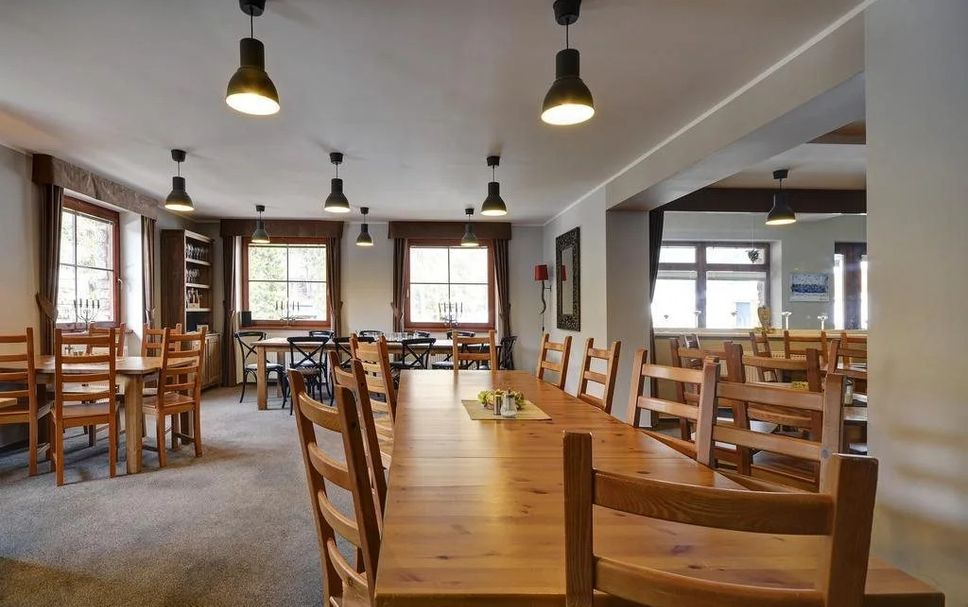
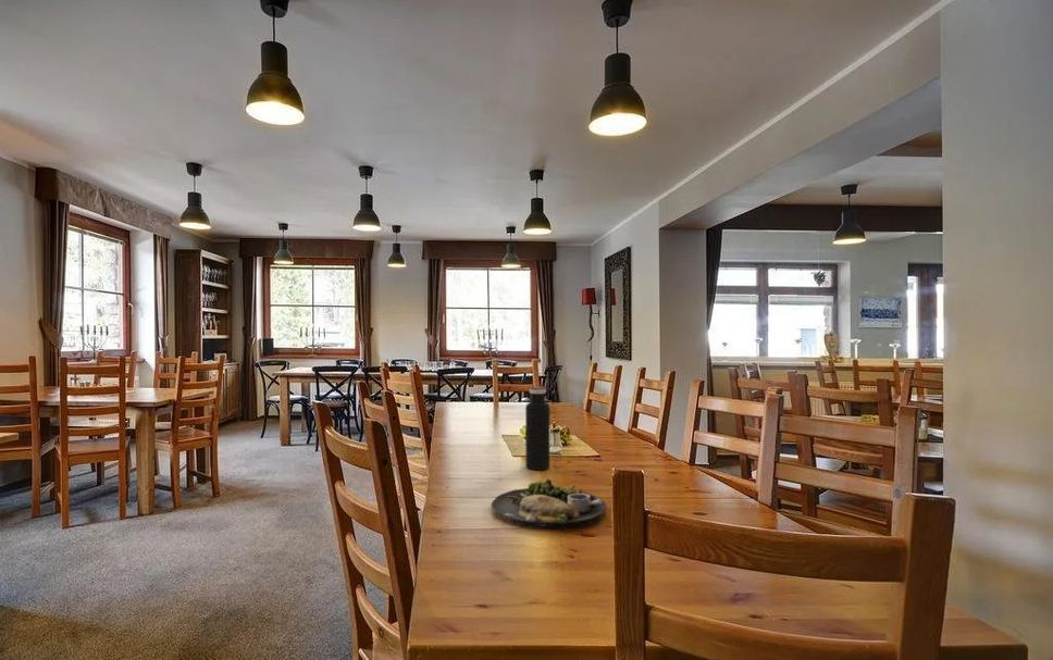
+ water bottle [524,385,550,471]
+ dinner plate [491,477,607,531]
